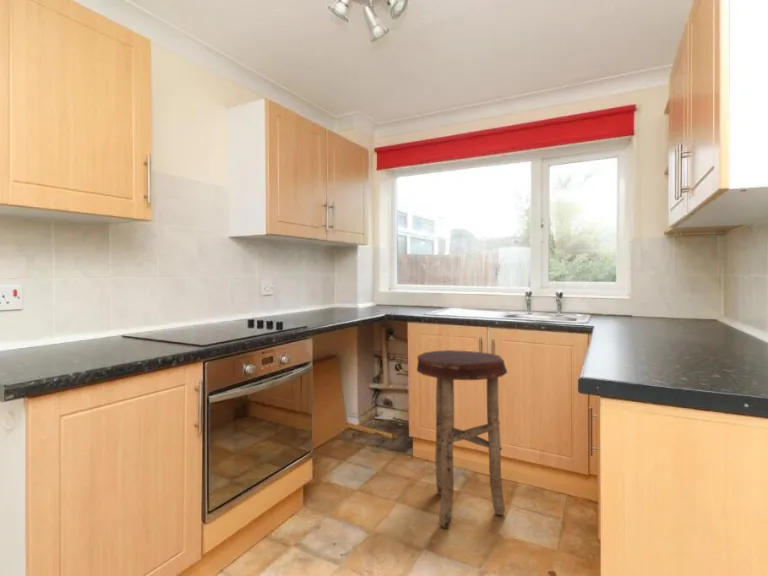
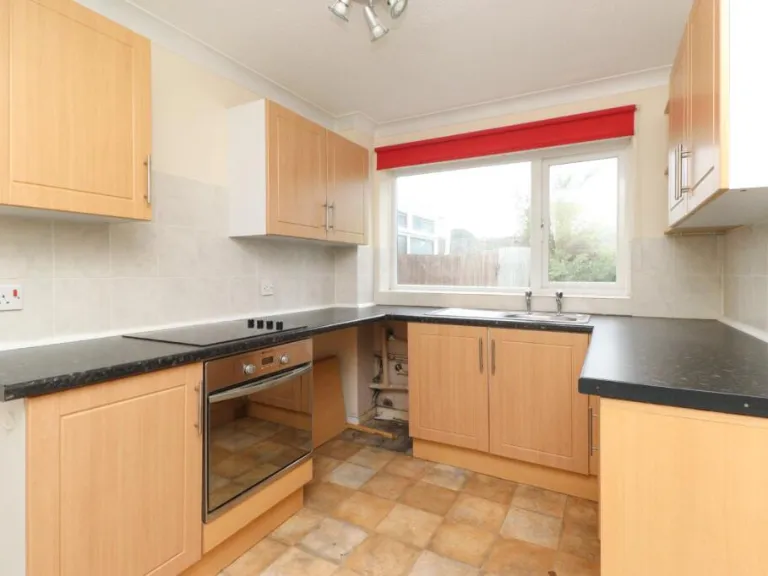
- stool [416,349,508,528]
